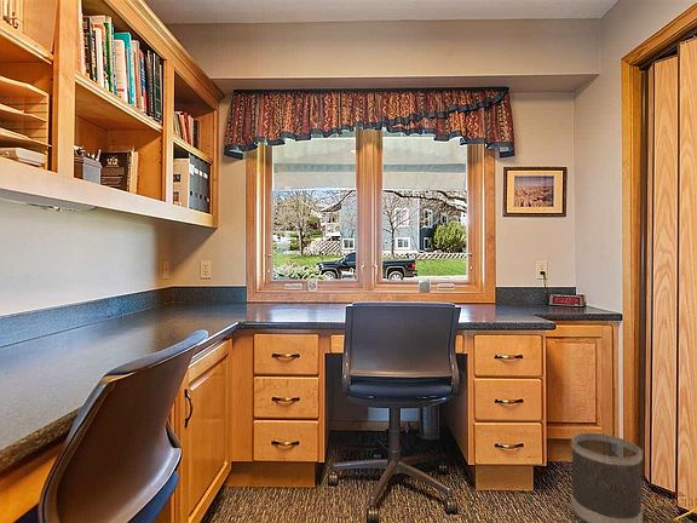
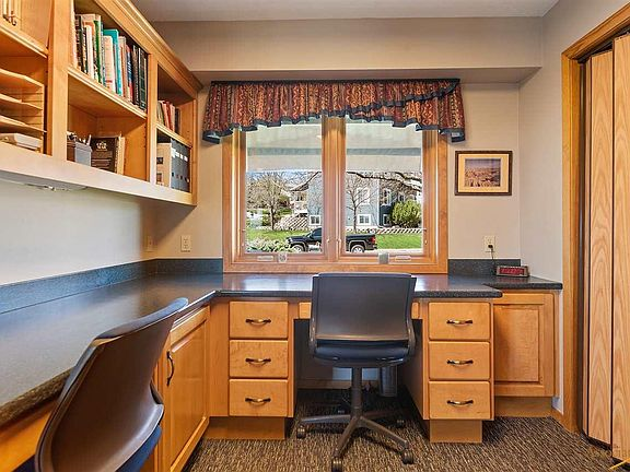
- wastebasket [570,432,644,523]
